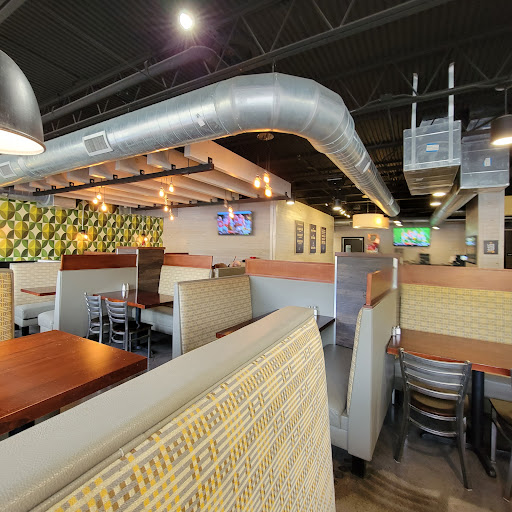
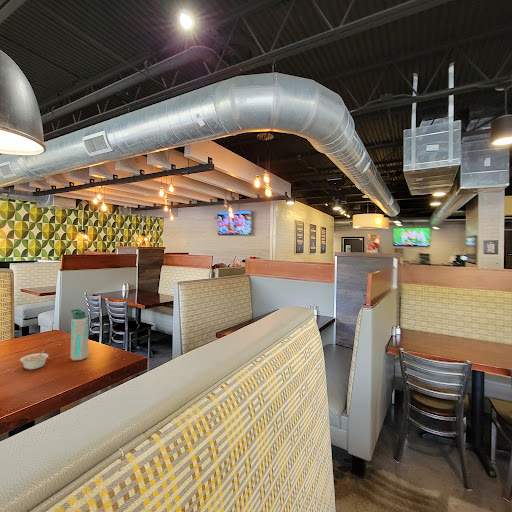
+ water bottle [69,308,89,361]
+ legume [19,349,50,370]
